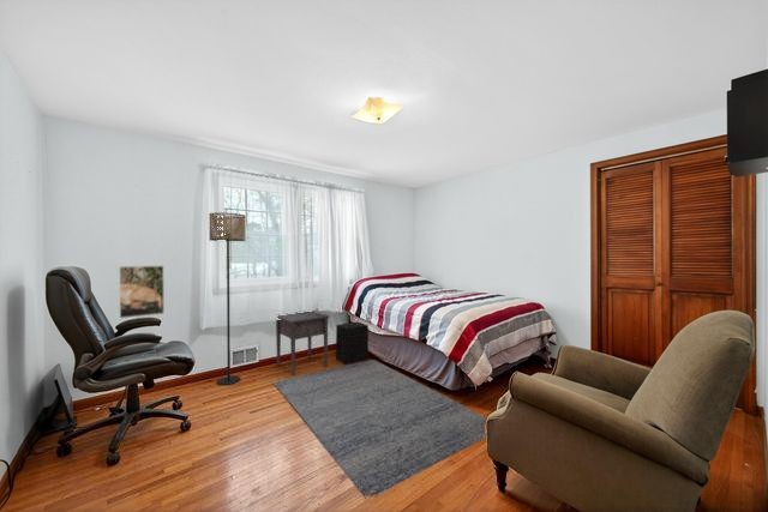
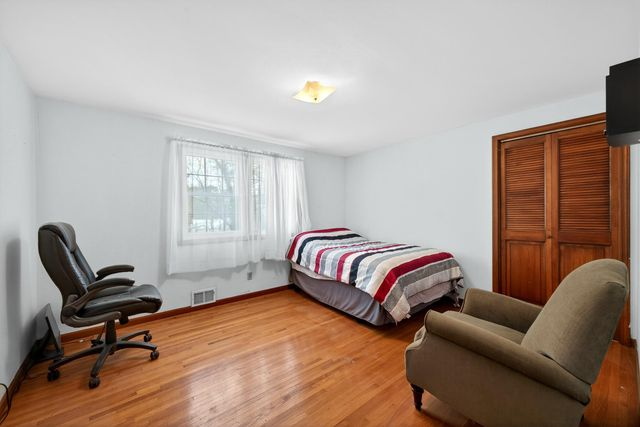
- nightstand [275,309,331,377]
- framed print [118,265,166,319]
- floor lamp [208,211,247,386]
- rug [271,359,488,502]
- speaker [335,320,370,366]
